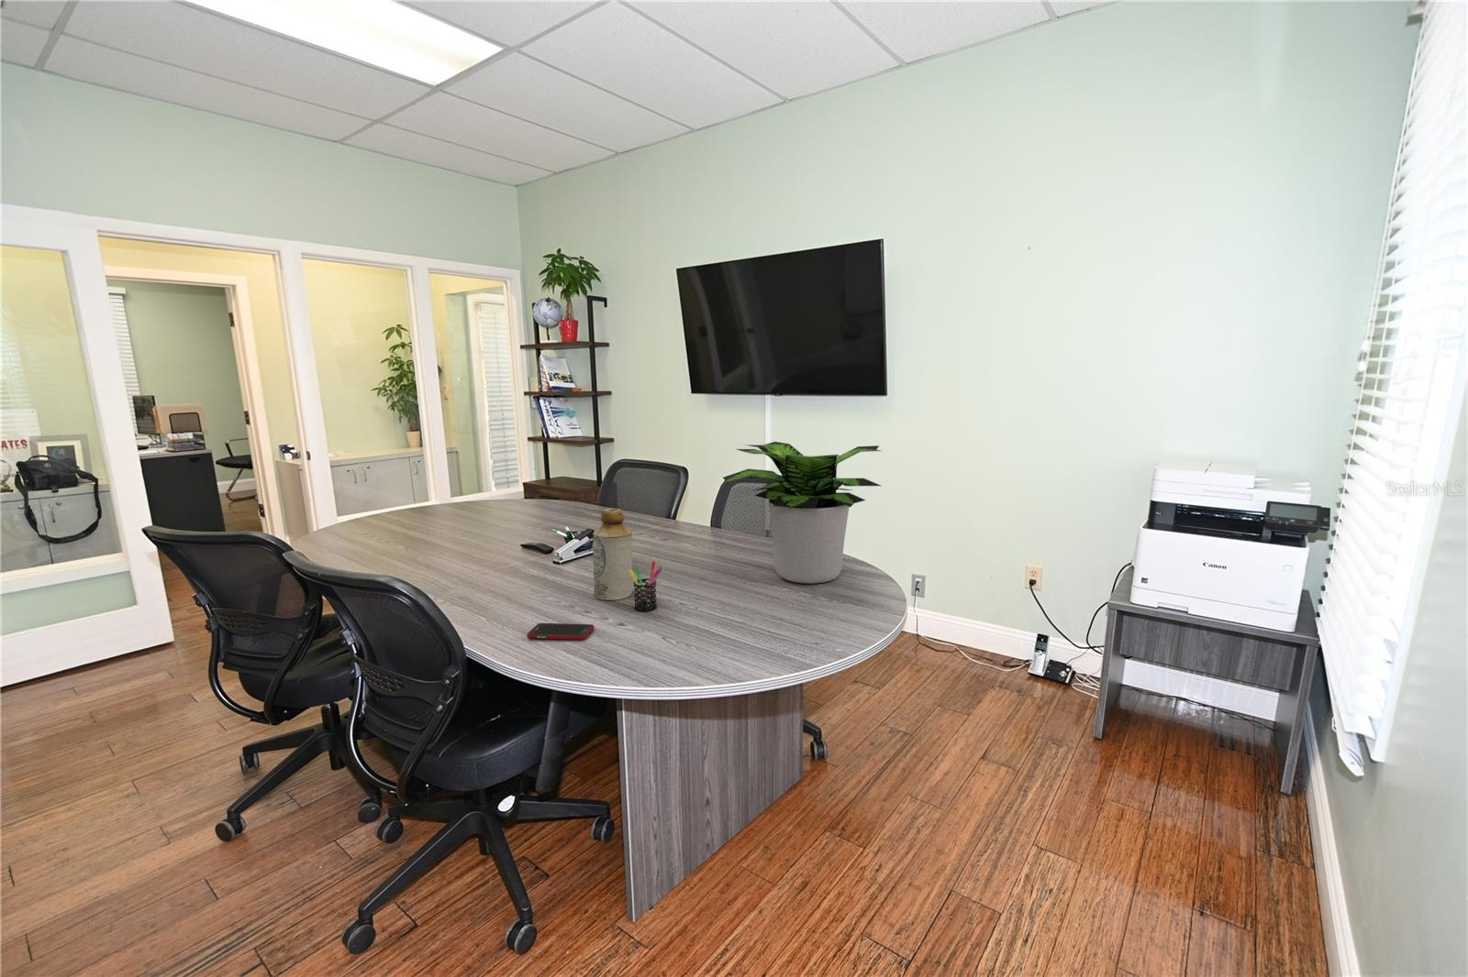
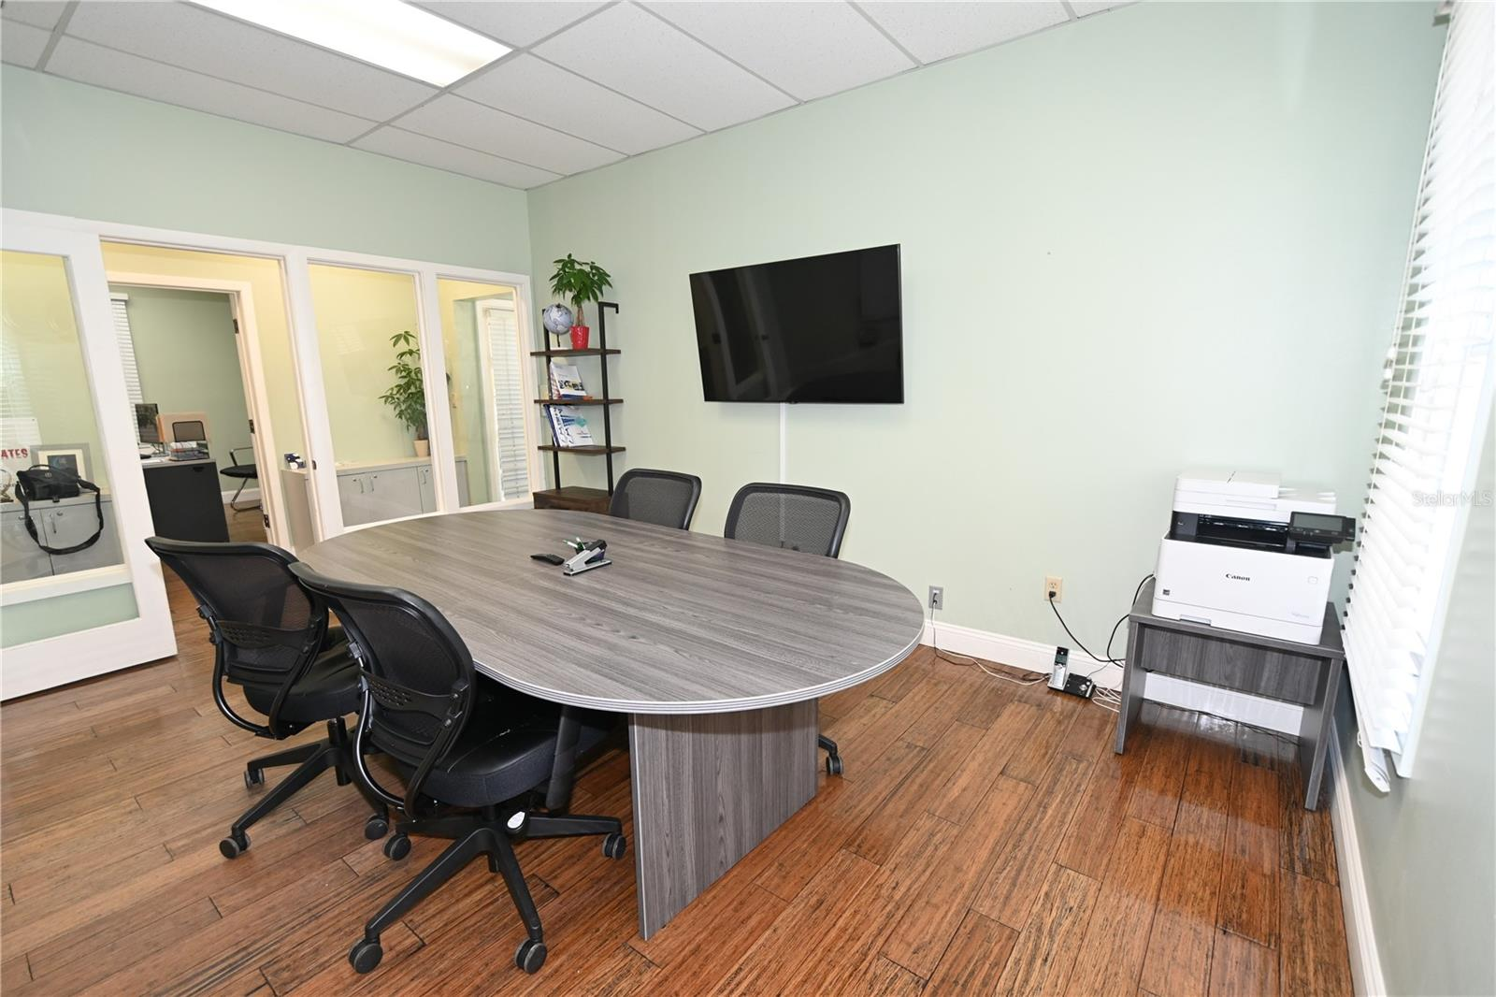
- pen holder [630,560,663,612]
- potted plant [719,441,882,584]
- cell phone [527,623,595,641]
- bottle [593,508,633,601]
